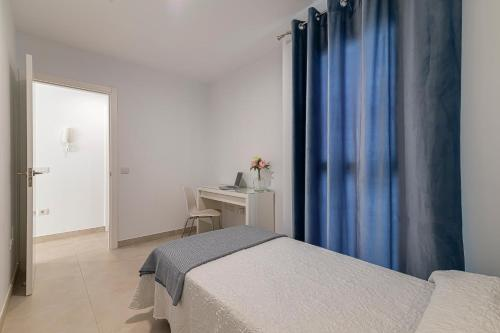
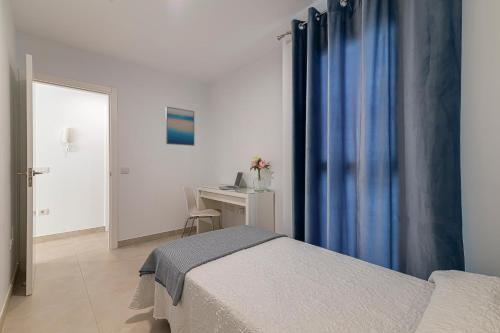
+ wall art [165,106,195,147]
